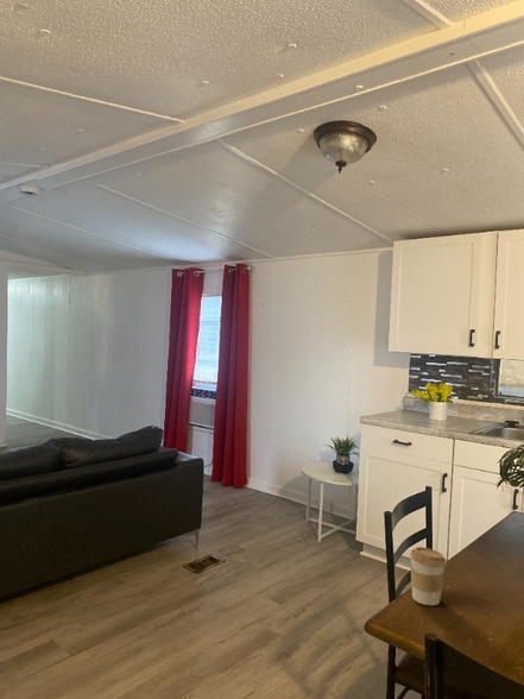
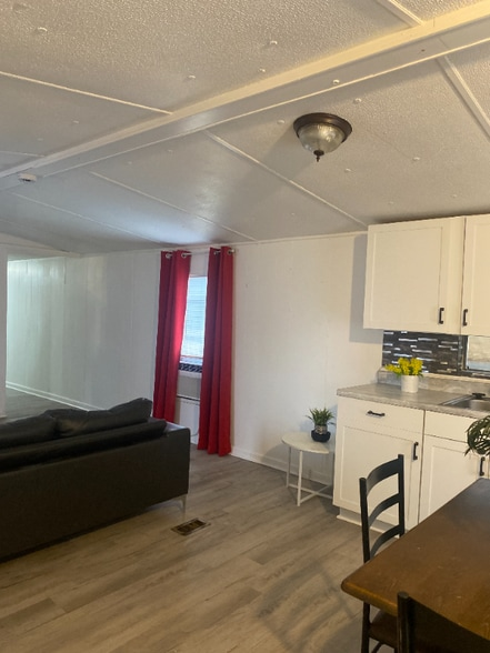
- coffee cup [409,546,448,606]
